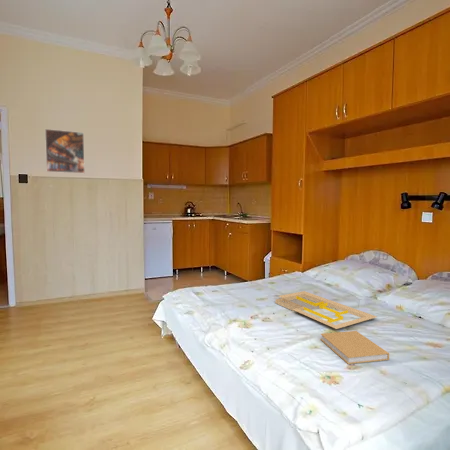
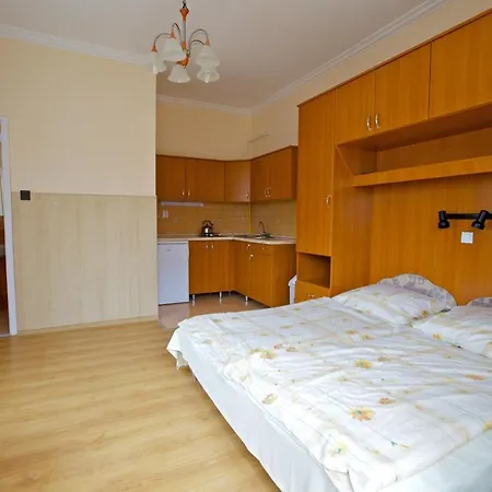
- serving tray [274,290,378,330]
- book [319,330,390,365]
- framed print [44,128,86,174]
